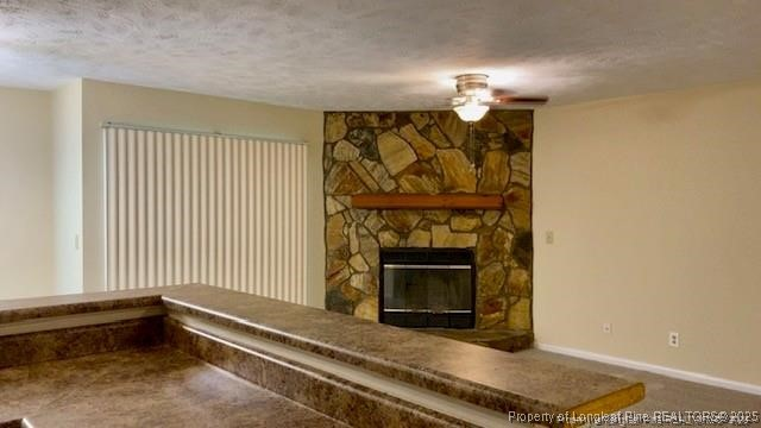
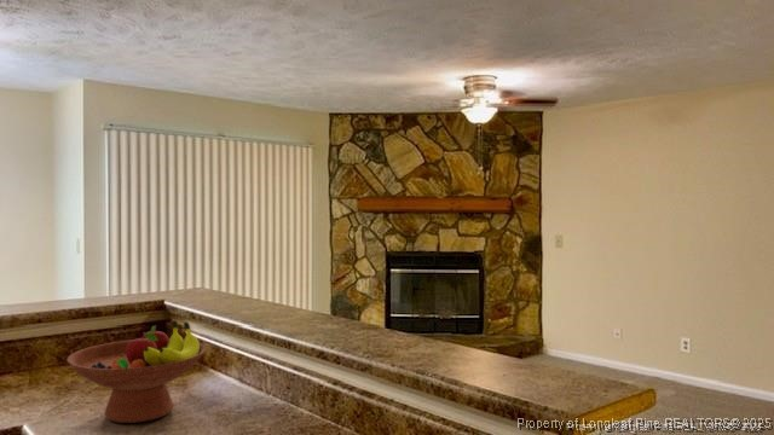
+ fruit bowl [65,319,207,424]
